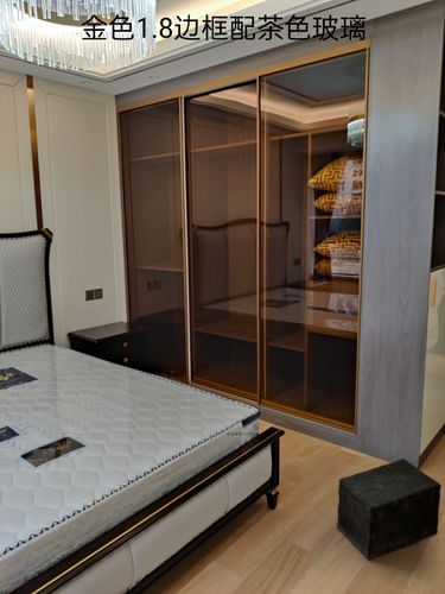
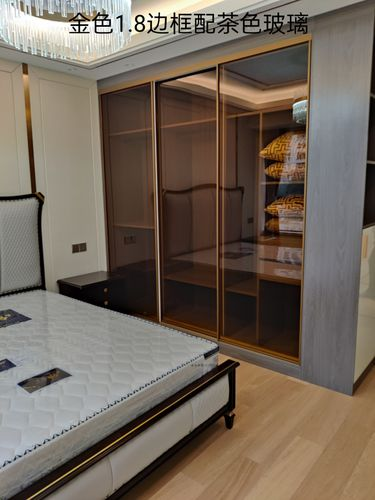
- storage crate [336,457,443,561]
